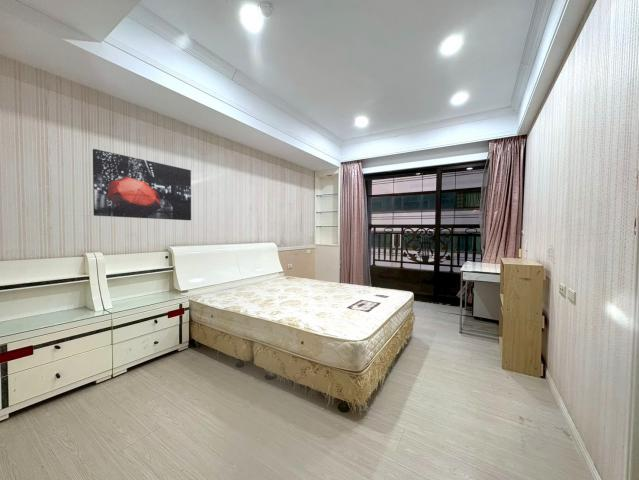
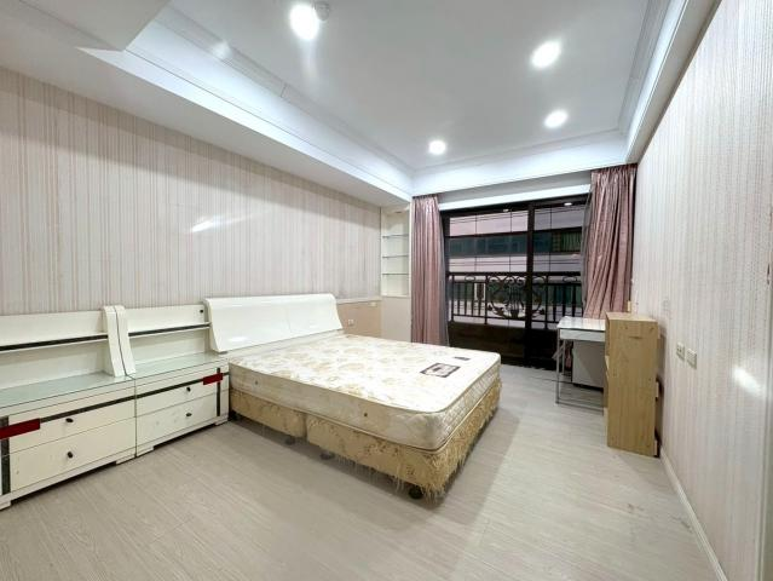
- wall art [92,148,192,221]
